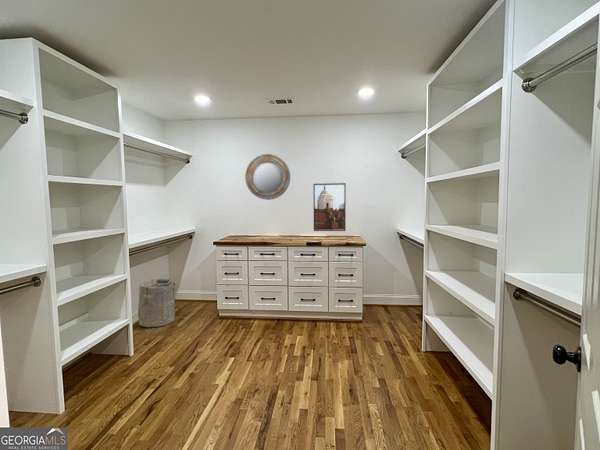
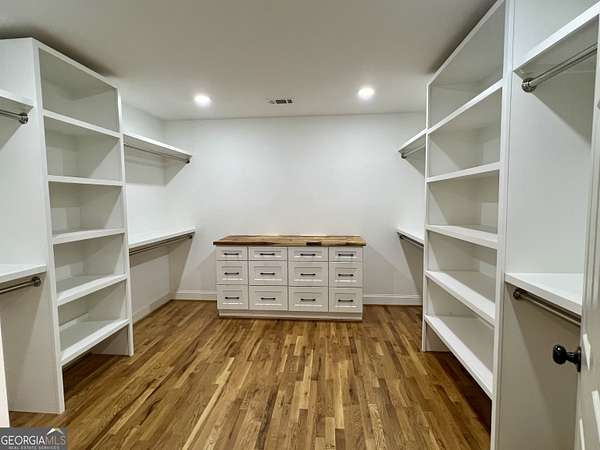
- laundry hamper [137,278,178,328]
- home mirror [244,153,291,201]
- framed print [312,182,347,232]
